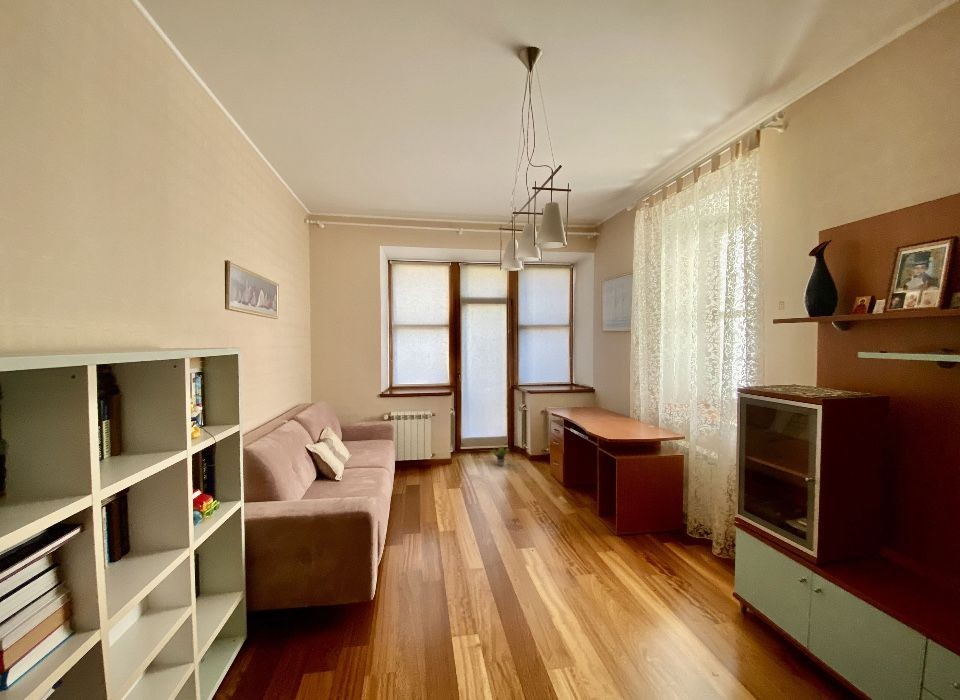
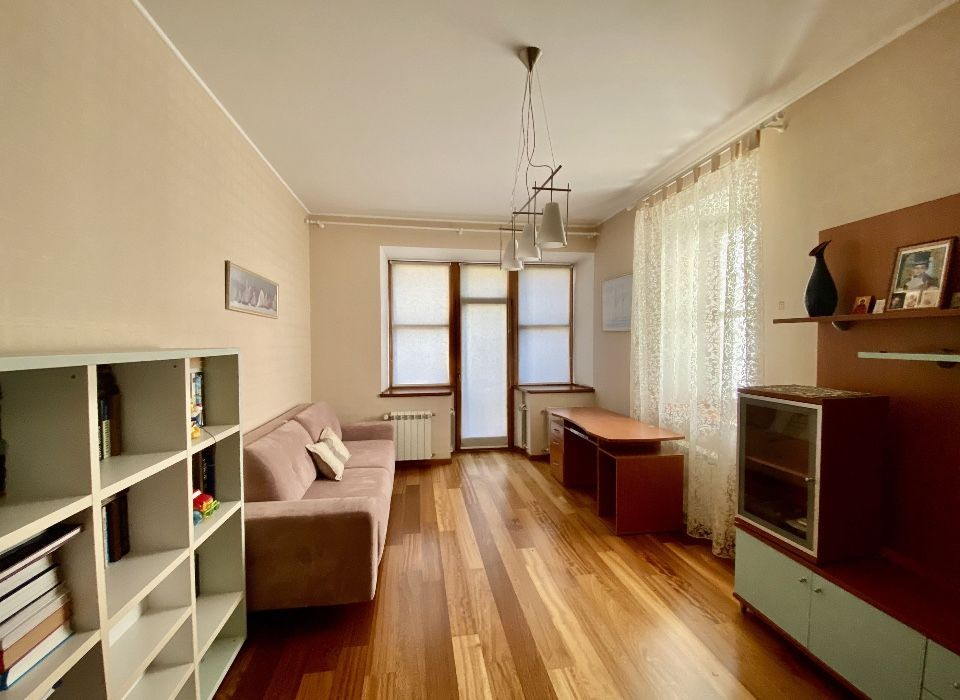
- potted plant [489,446,513,467]
